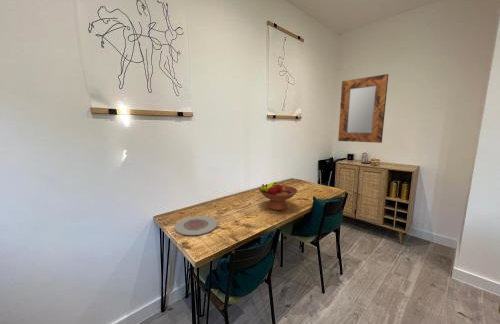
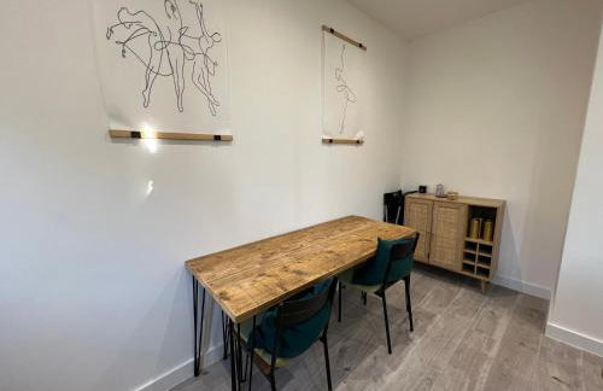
- home mirror [337,73,389,144]
- plate [174,215,218,236]
- fruit bowl [258,181,298,211]
